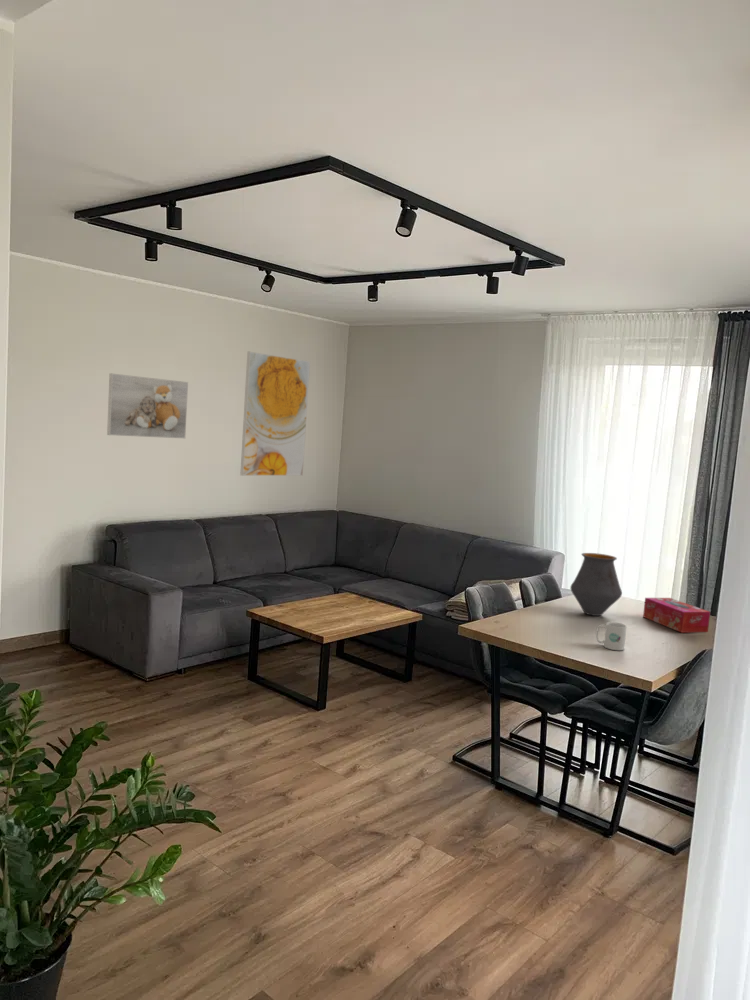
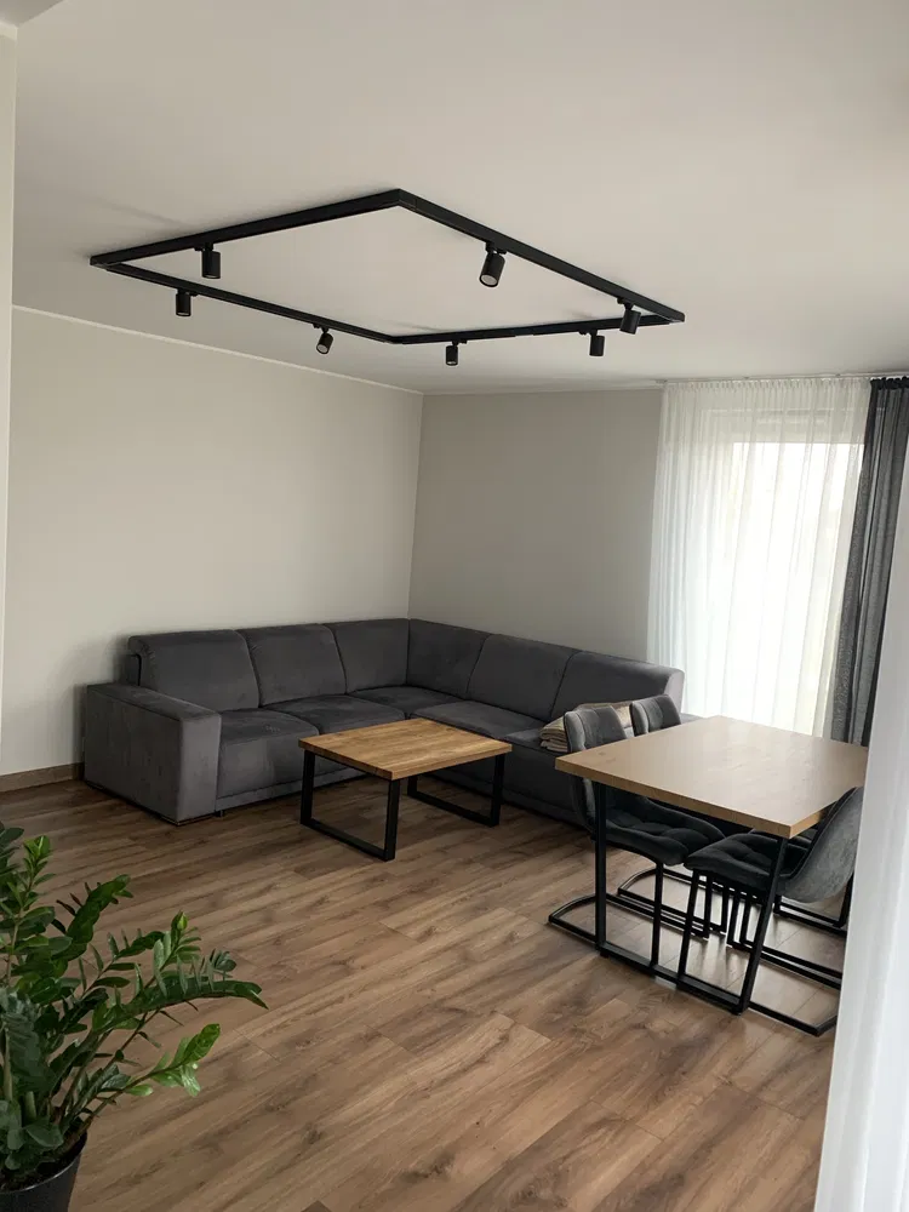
- tissue box [642,597,711,634]
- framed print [239,351,311,477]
- vase [569,552,623,617]
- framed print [106,372,189,440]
- mug [595,621,628,651]
